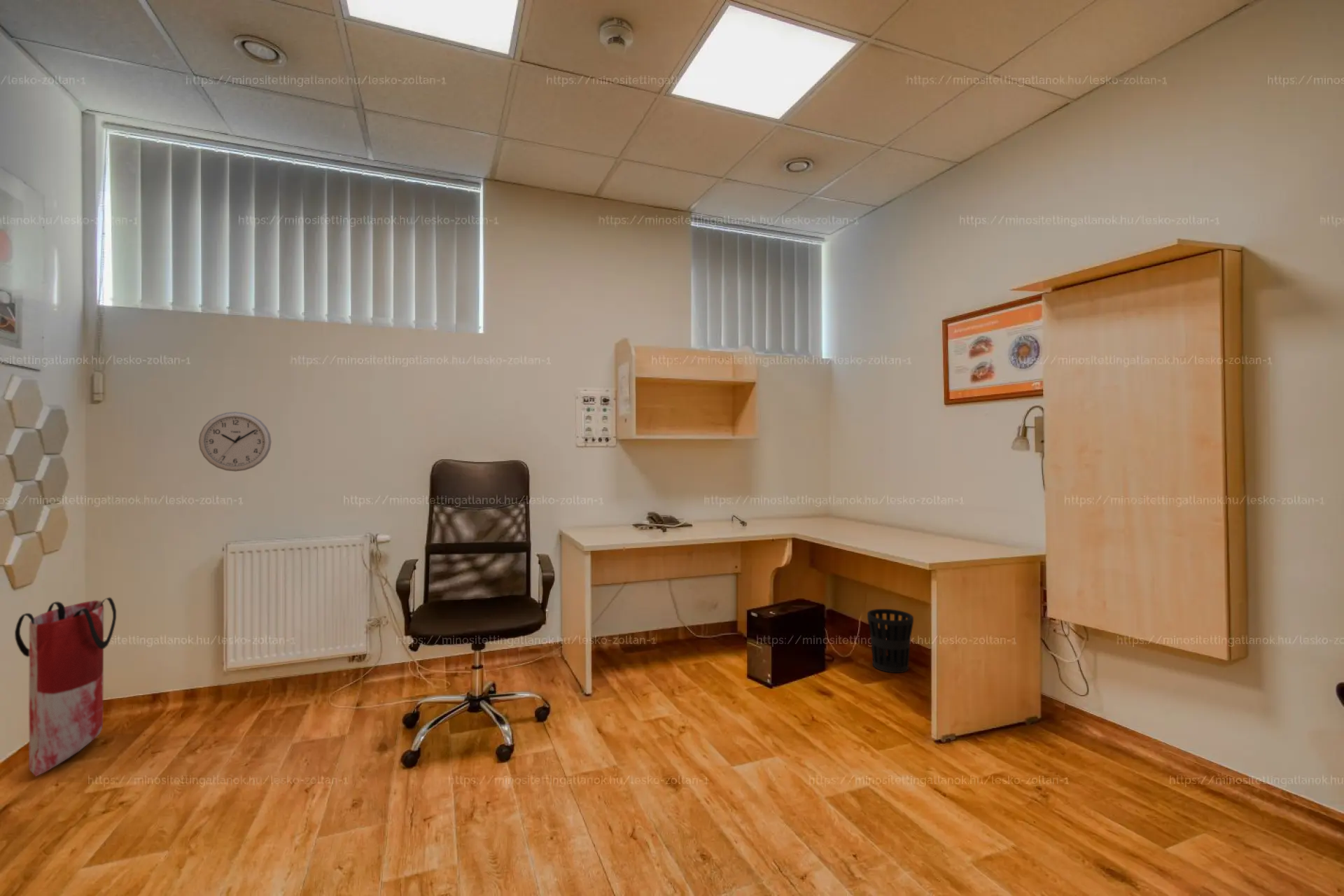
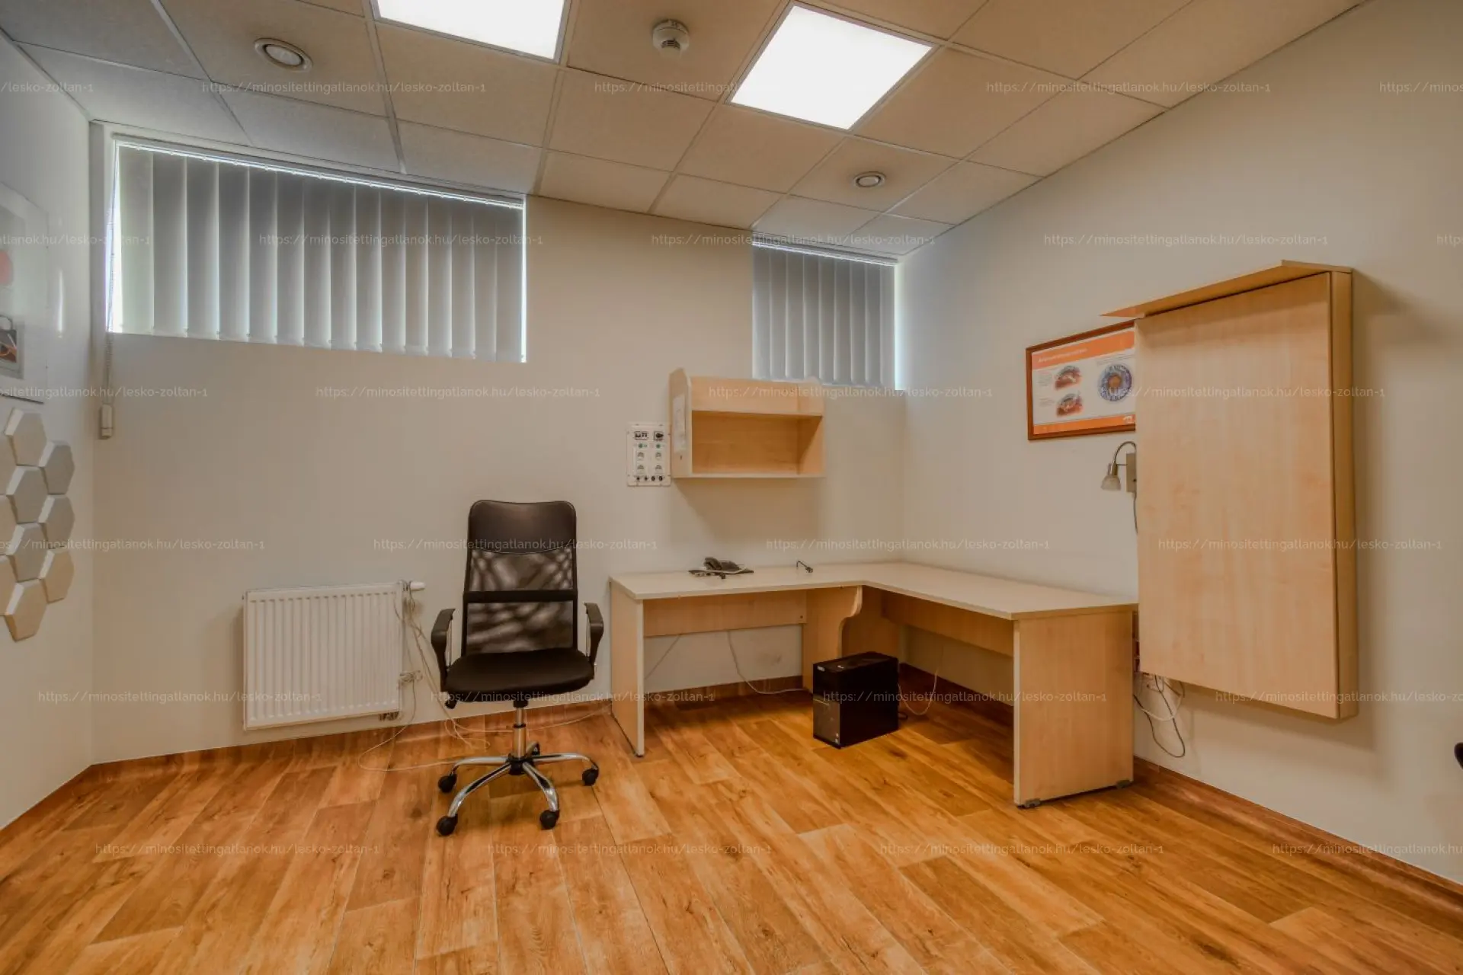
- bag [14,596,117,777]
- wall clock [198,411,272,472]
- wastebasket [867,608,914,673]
